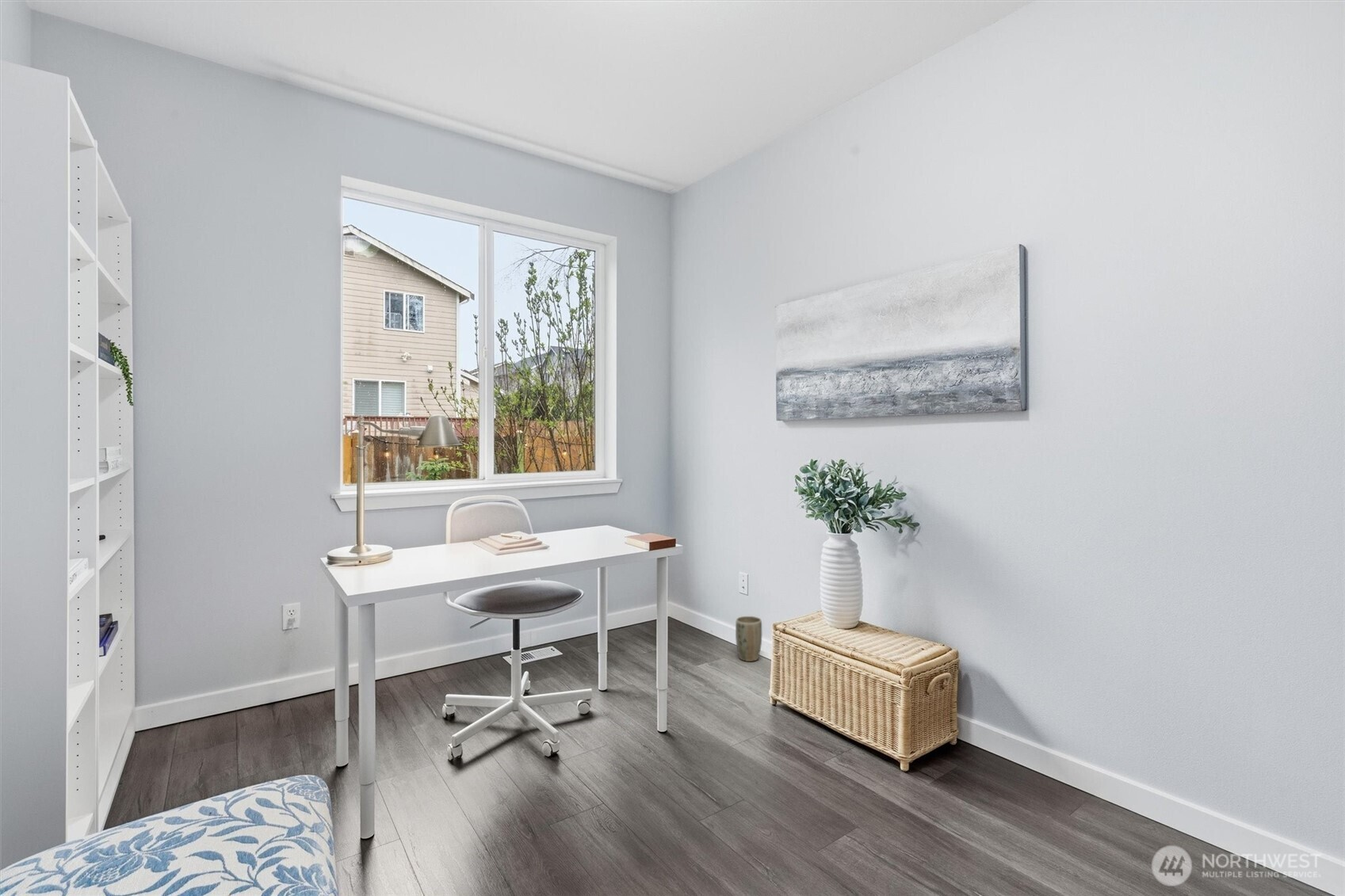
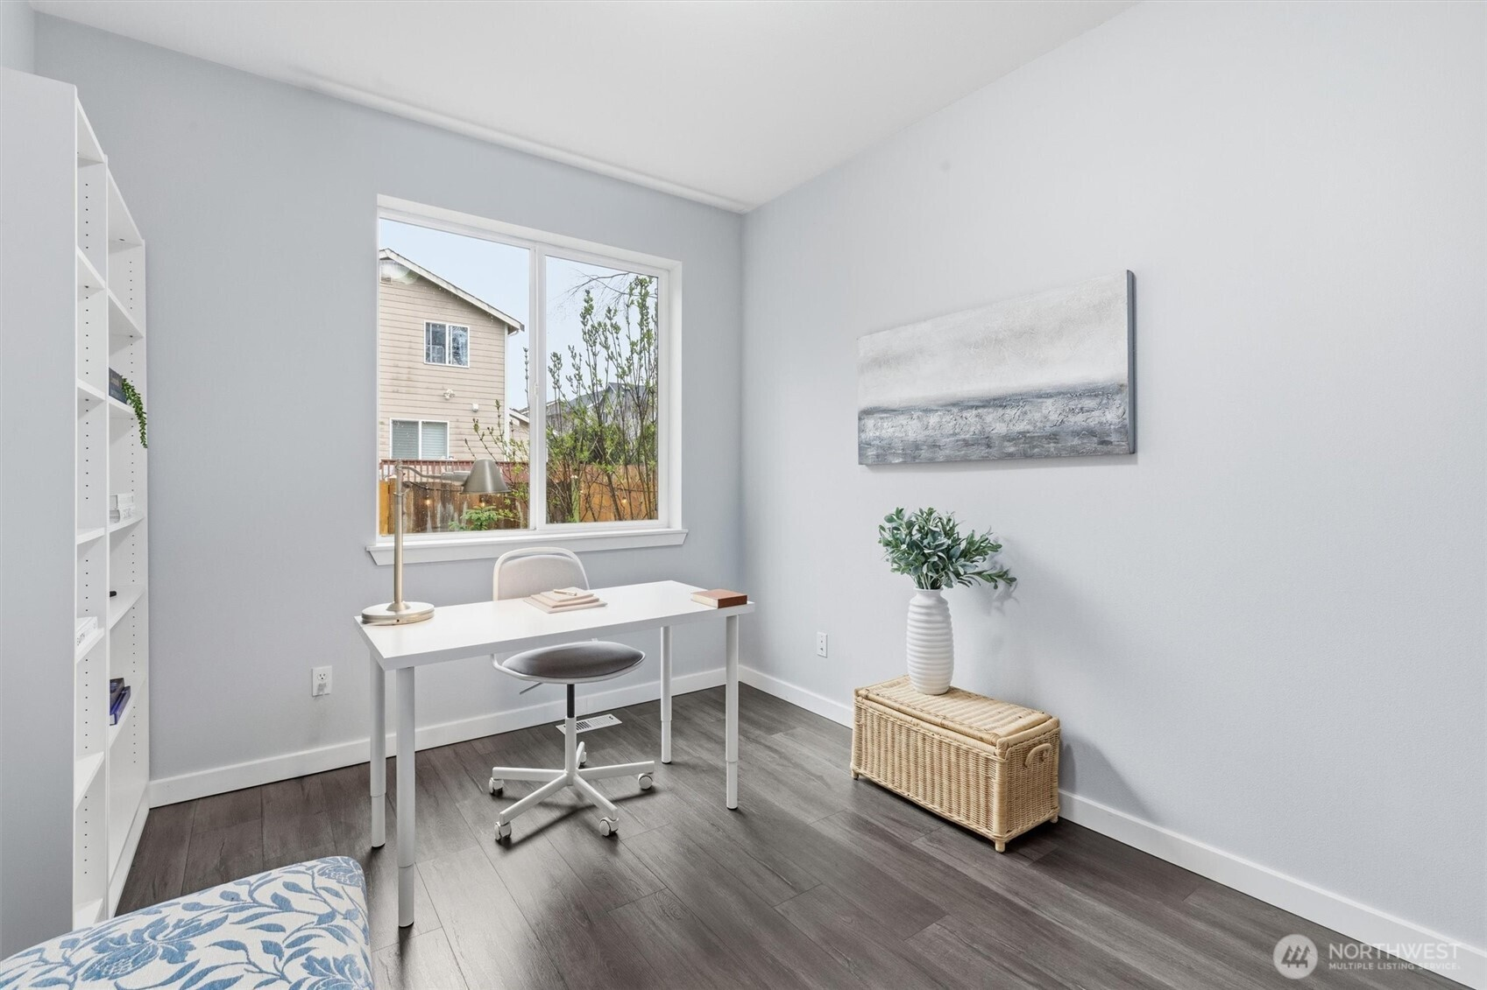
- plant pot [735,616,762,662]
